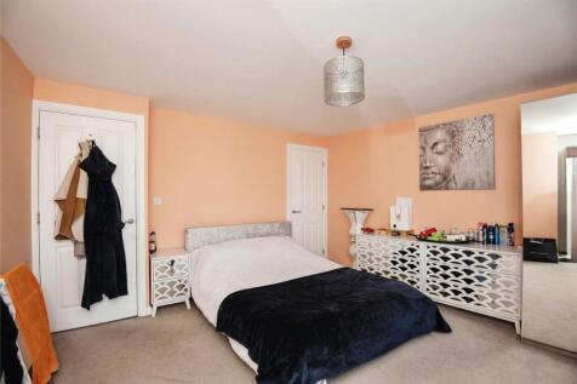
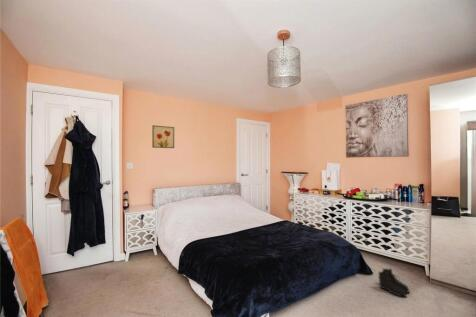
+ boots [377,267,411,298]
+ wall art [151,124,175,149]
